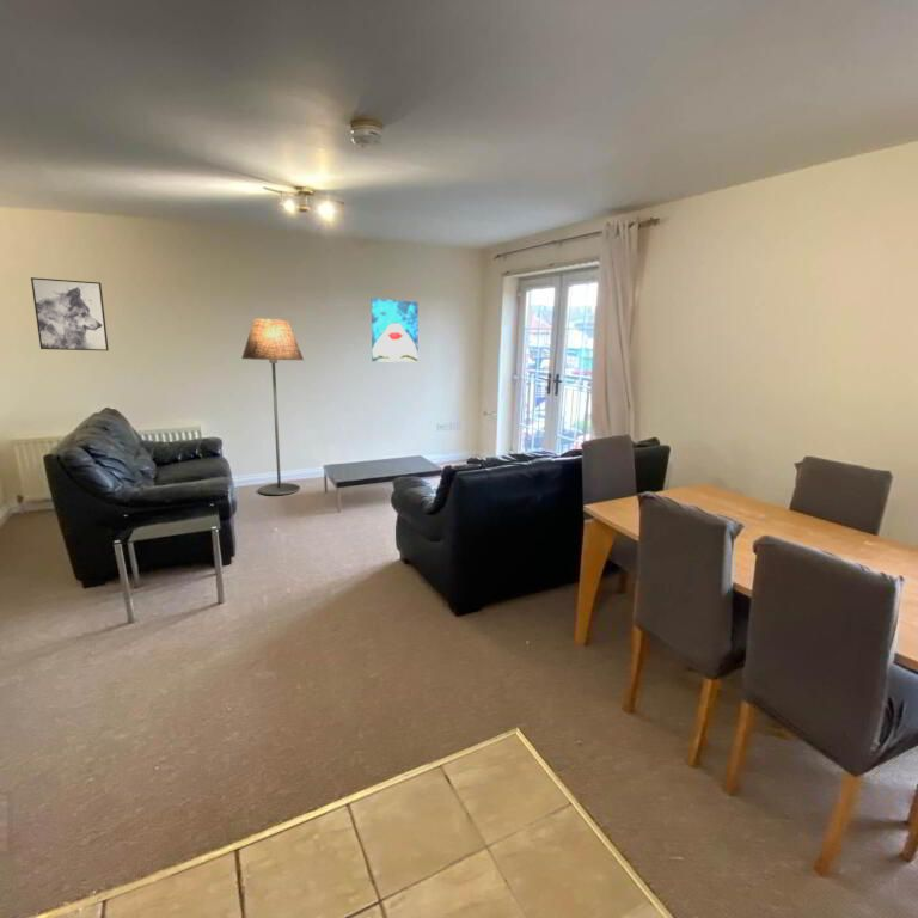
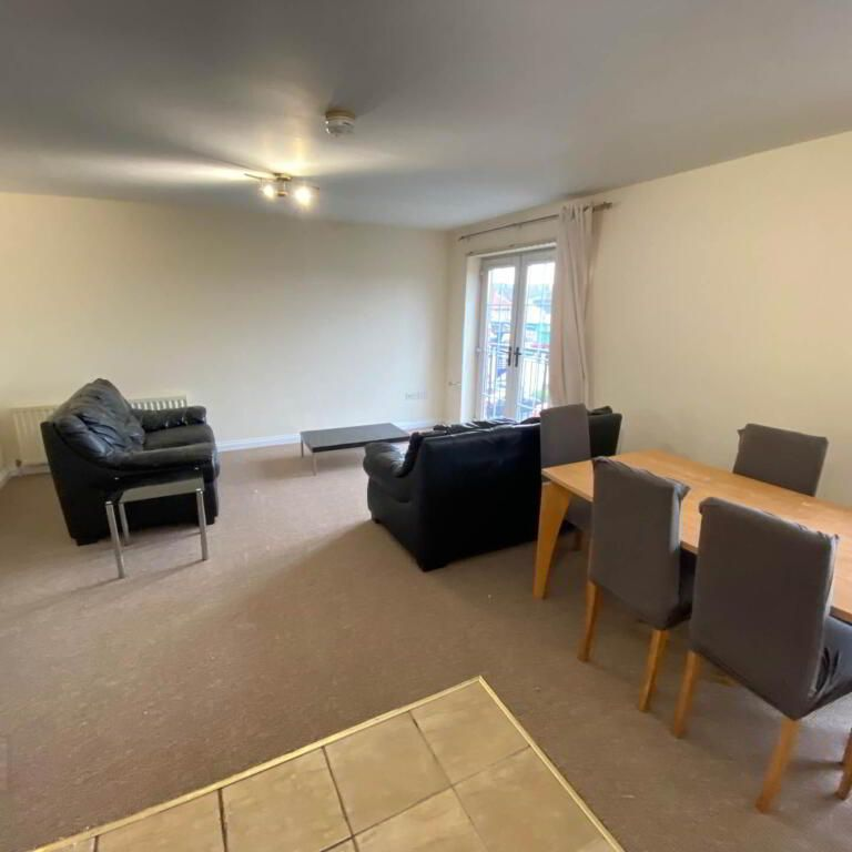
- wall art [371,298,420,363]
- floor lamp [240,318,305,496]
- wall art [30,276,110,351]
